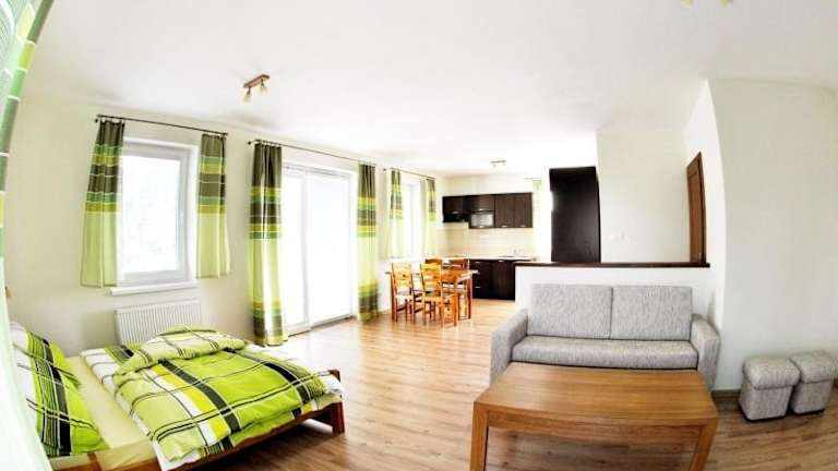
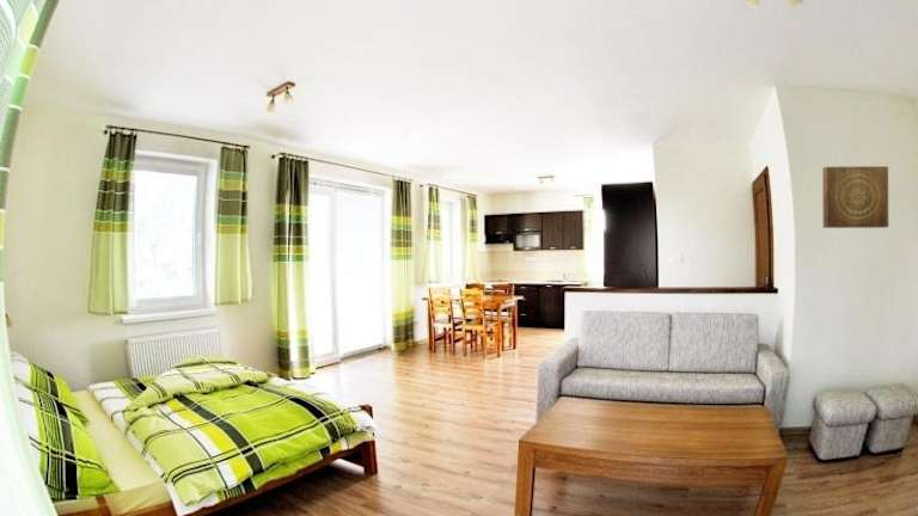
+ wall art [821,165,889,229]
